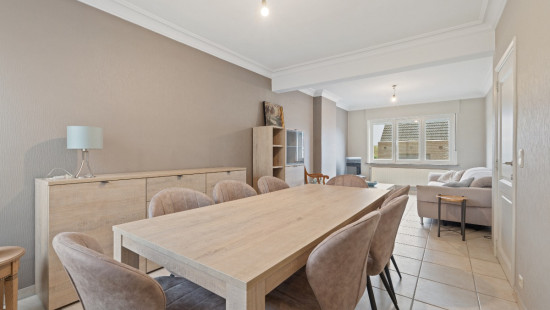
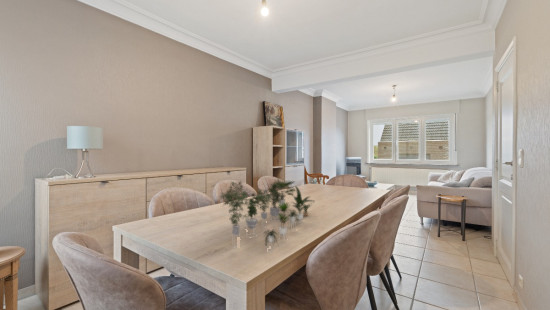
+ plant [218,175,314,254]
